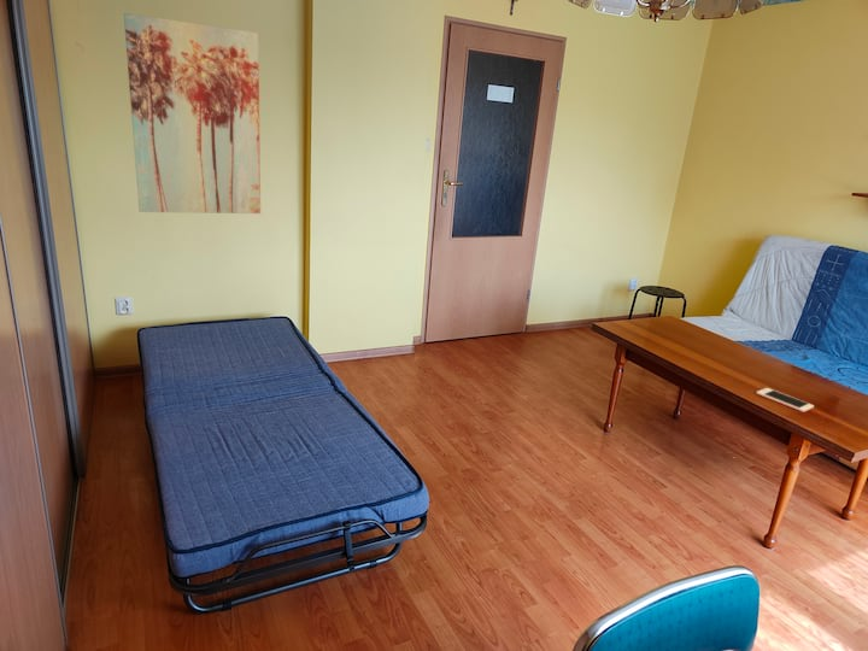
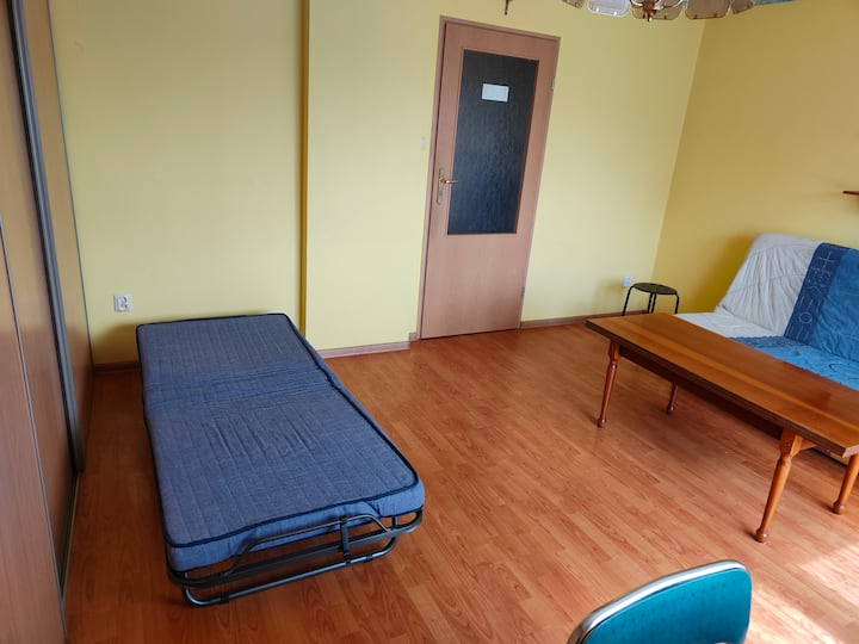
- wall art [123,12,262,215]
- cell phone [755,387,815,414]
